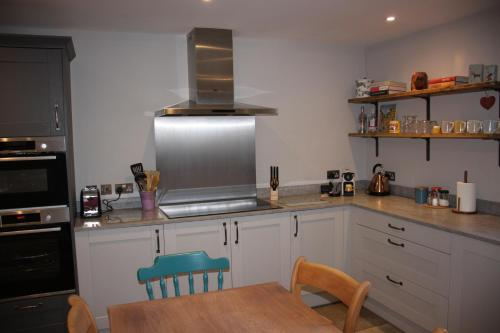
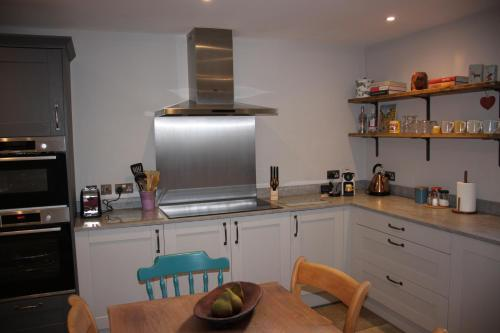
+ fruit bowl [192,280,264,330]
